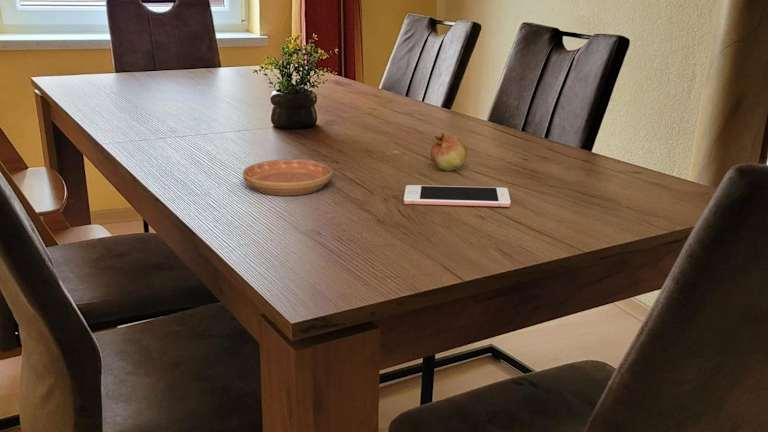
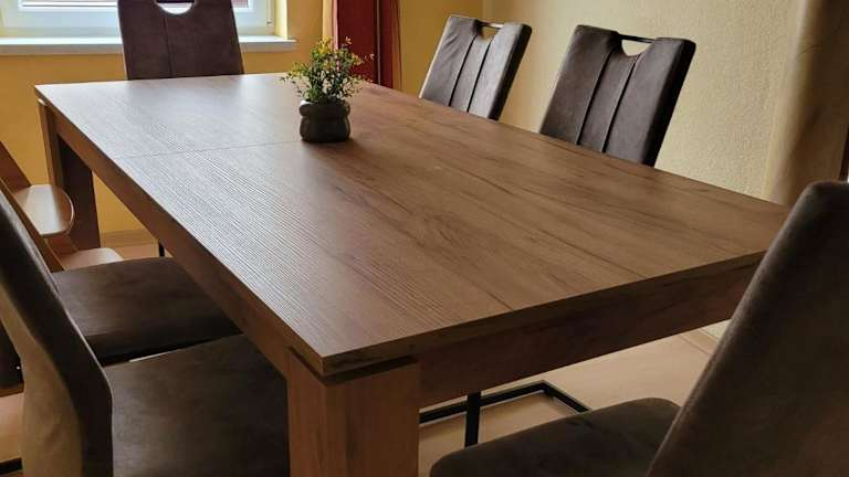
- cell phone [403,184,512,208]
- saucer [242,158,334,197]
- fruit [429,131,468,172]
